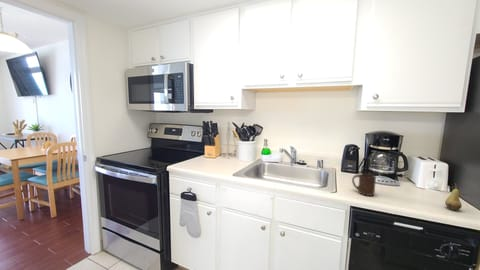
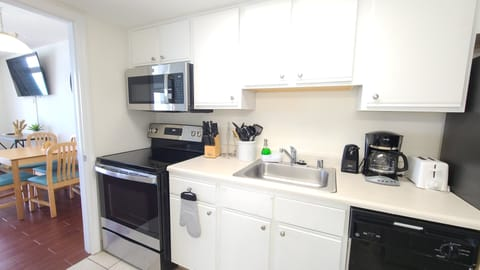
- cup [351,173,377,197]
- fruit [444,182,463,211]
